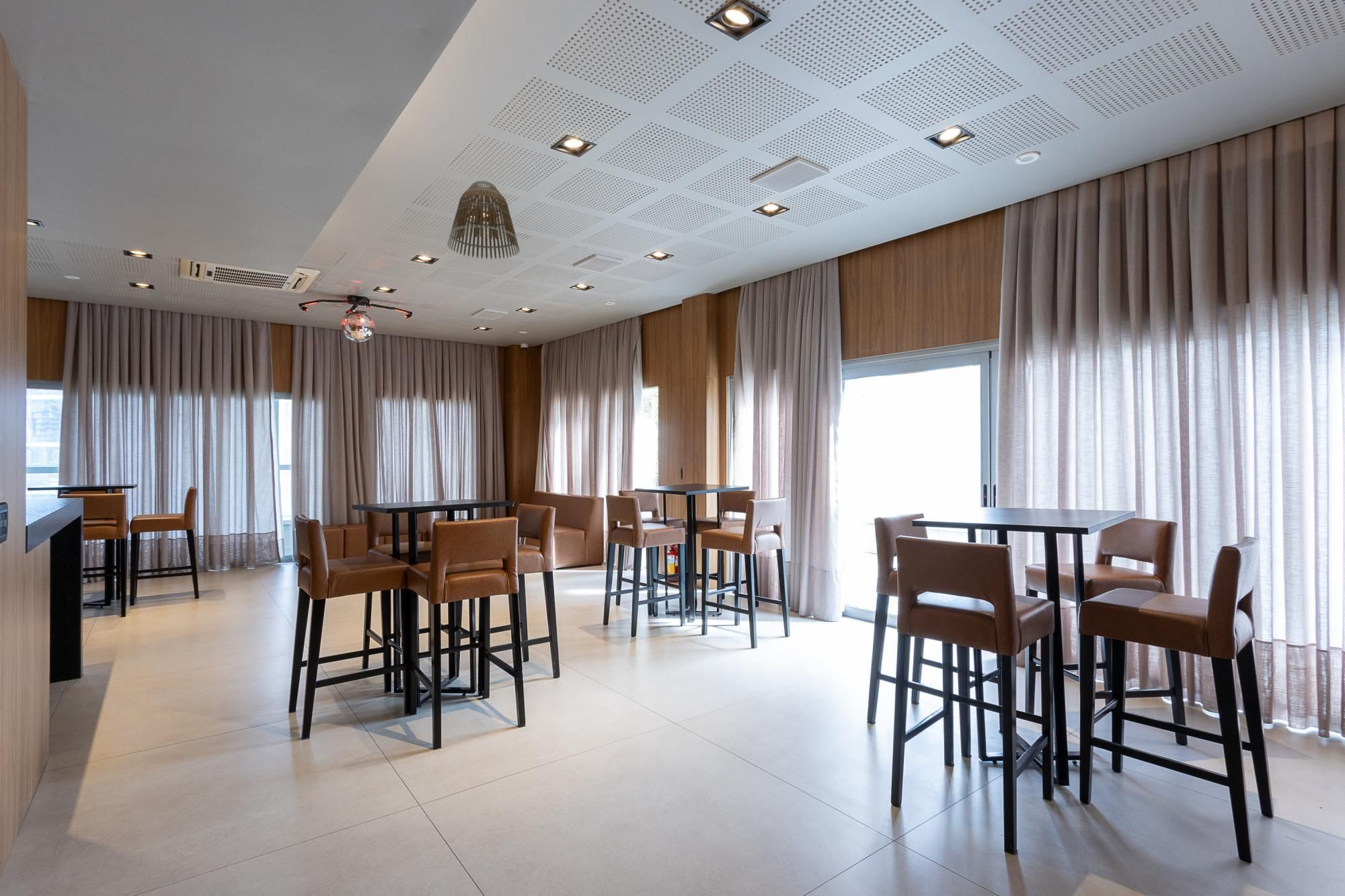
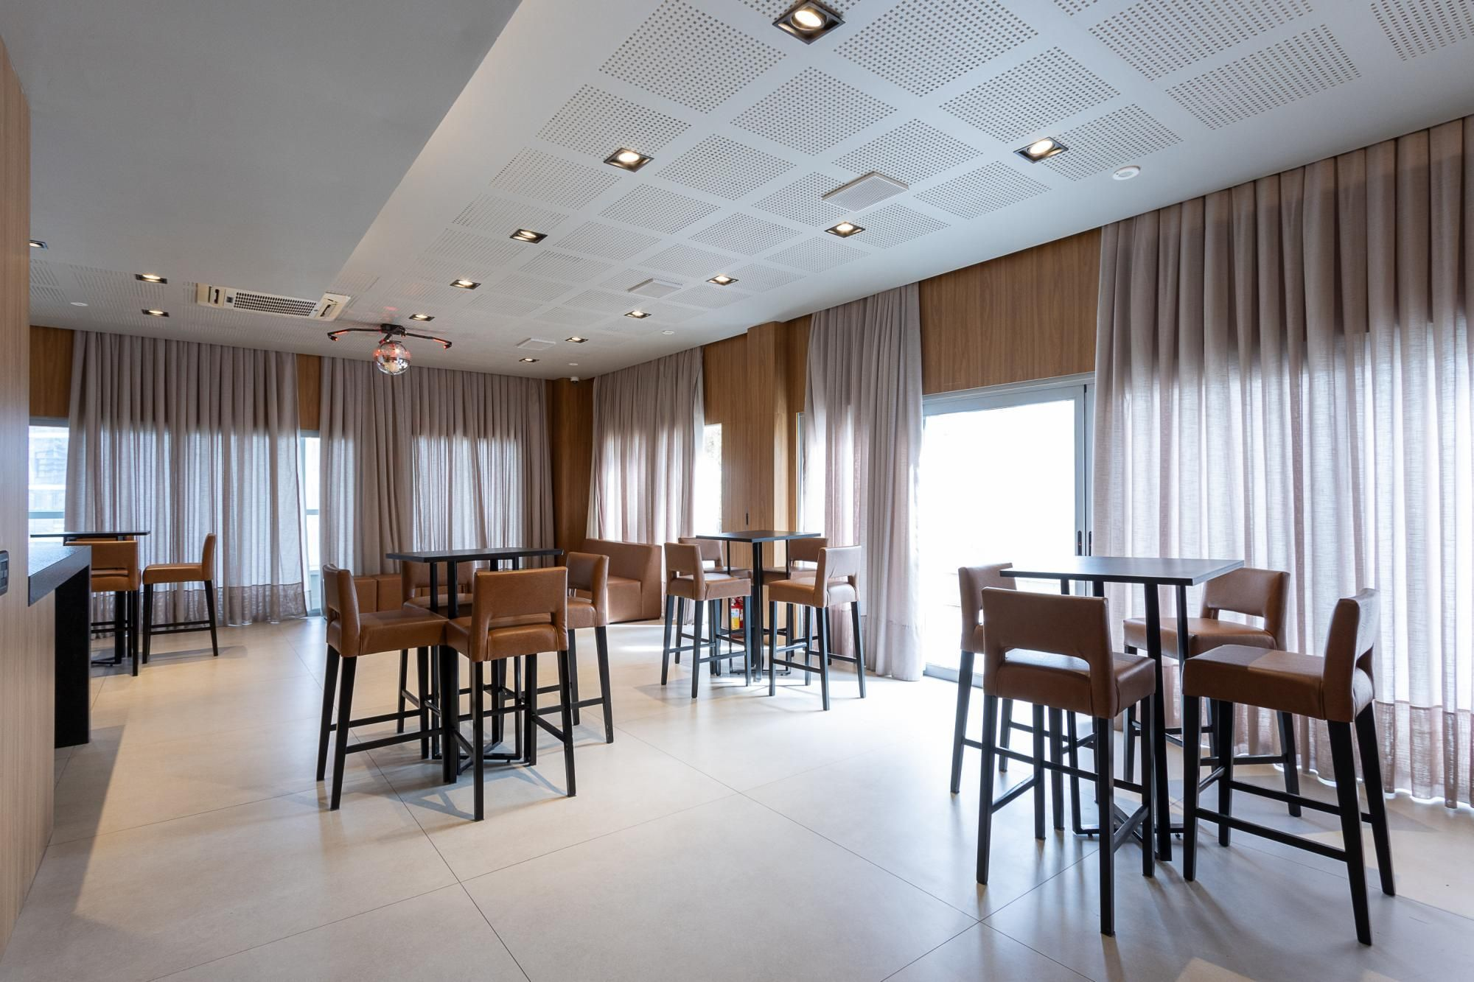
- lamp shade [447,180,521,259]
